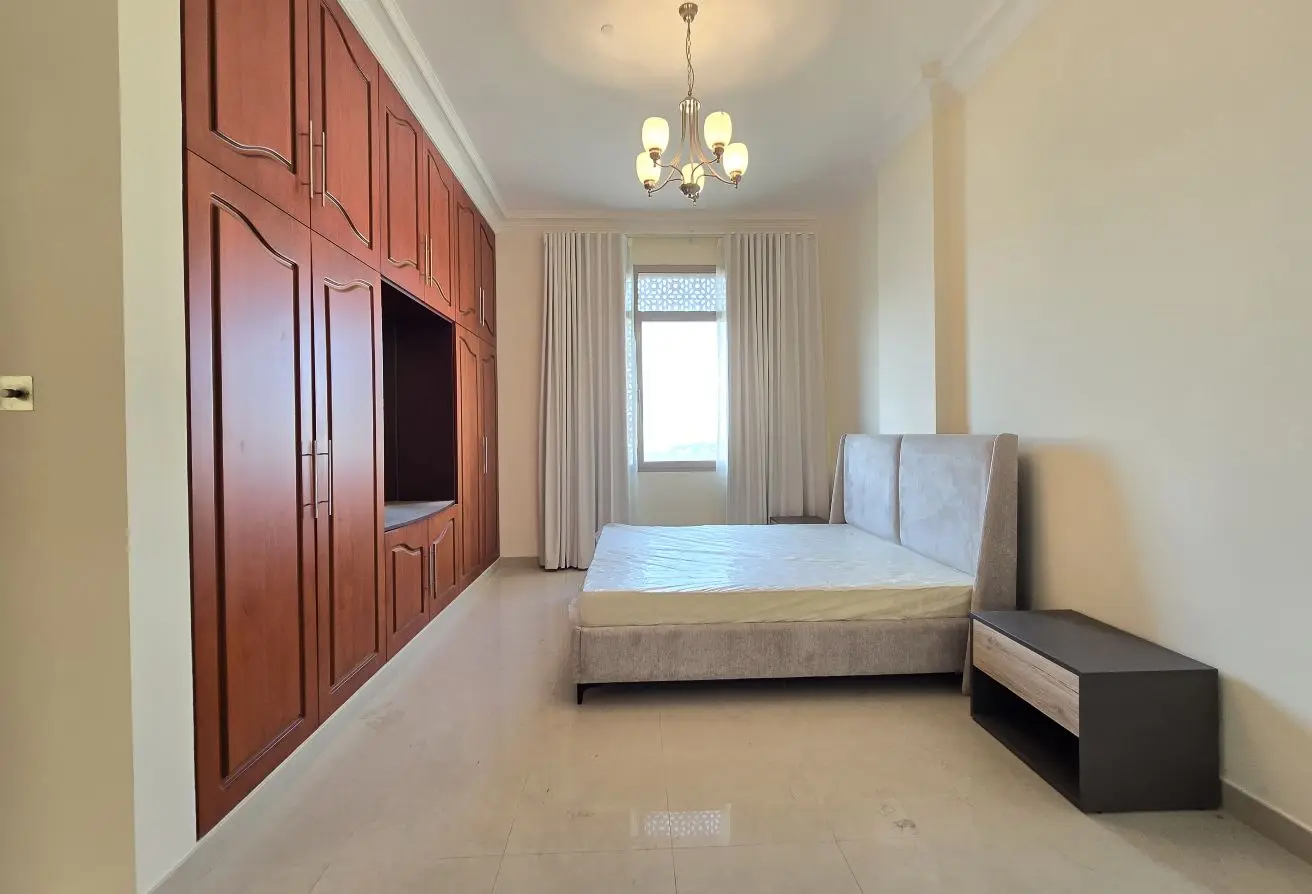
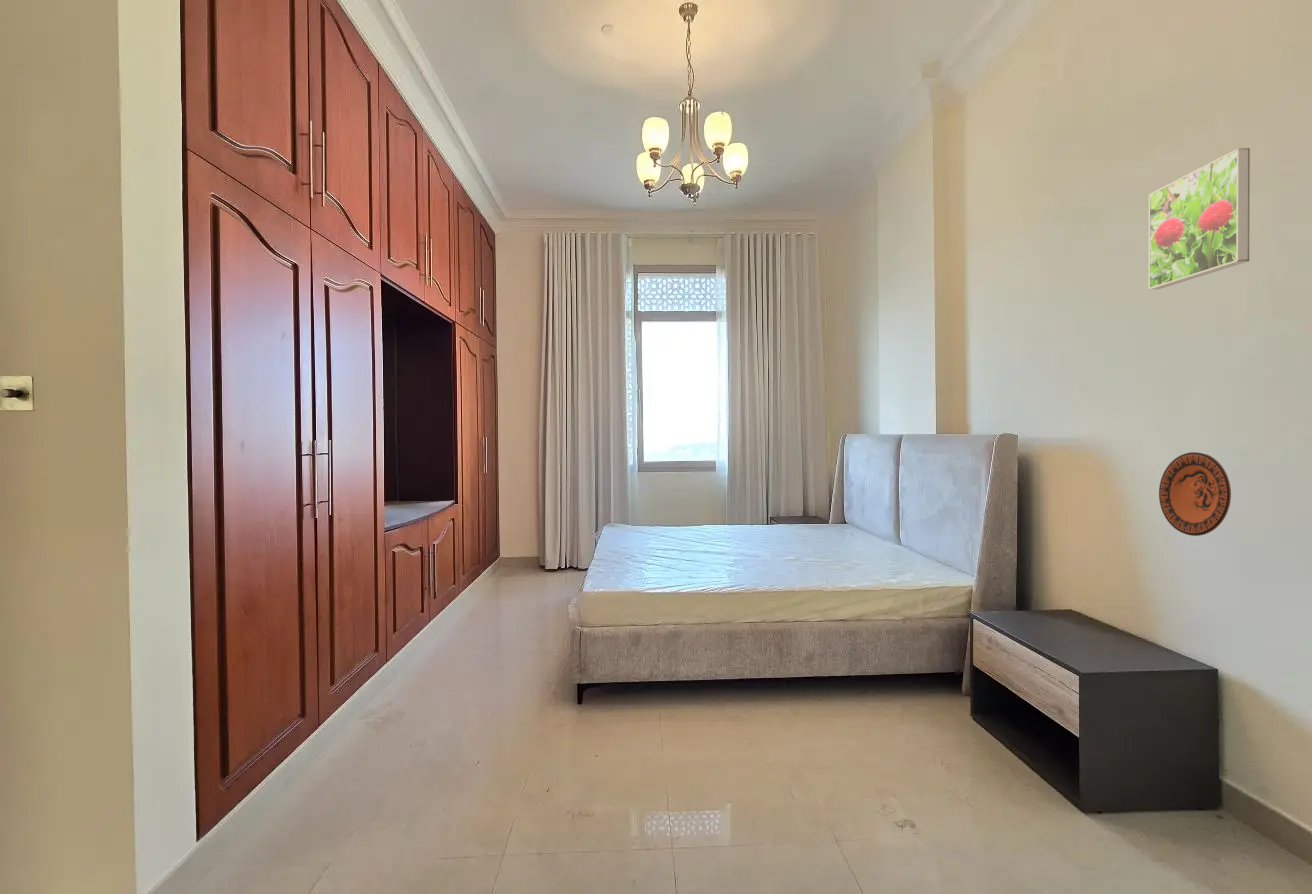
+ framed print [1148,147,1251,290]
+ decorative plate [1158,451,1232,537]
